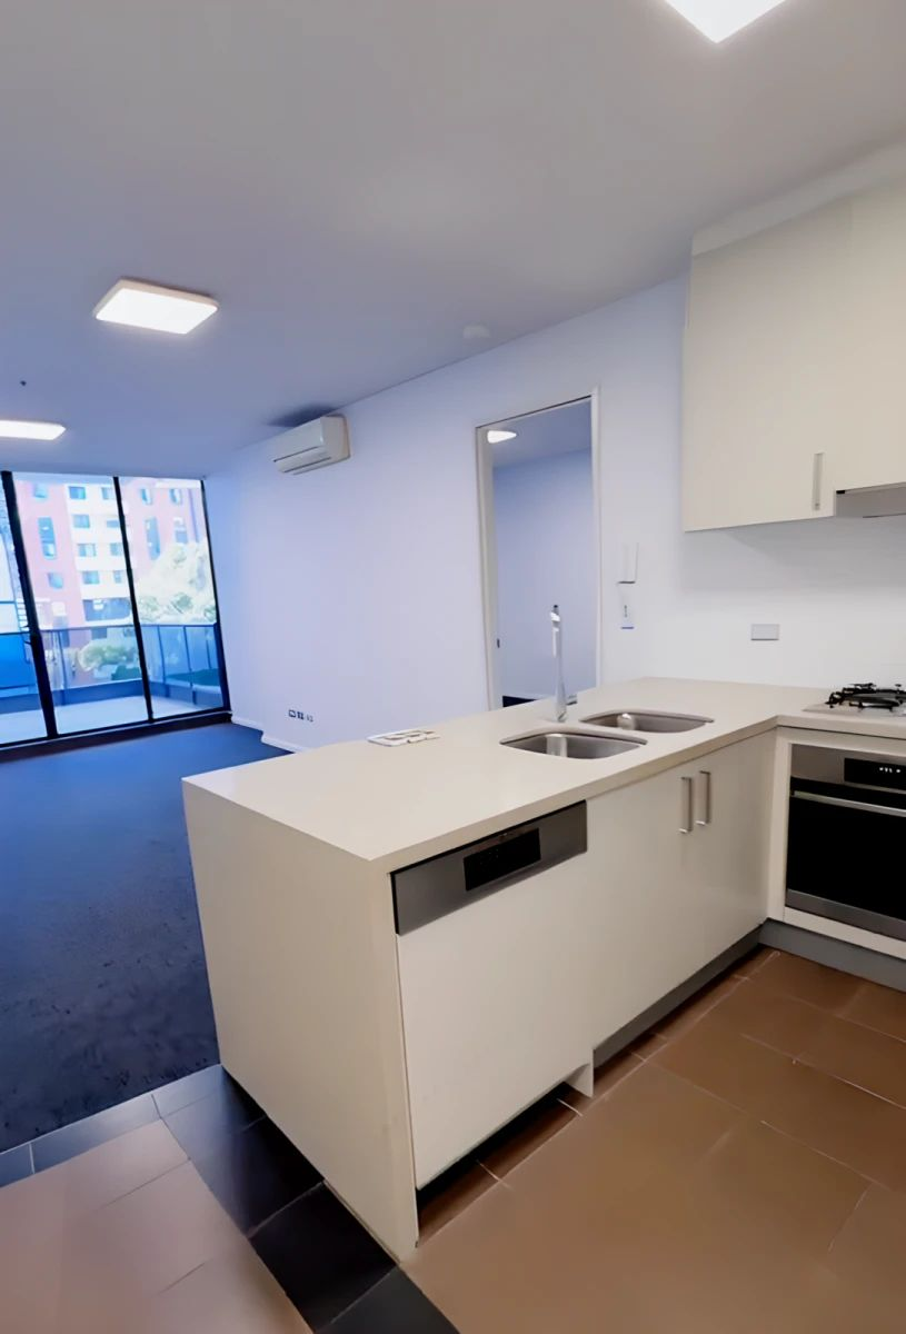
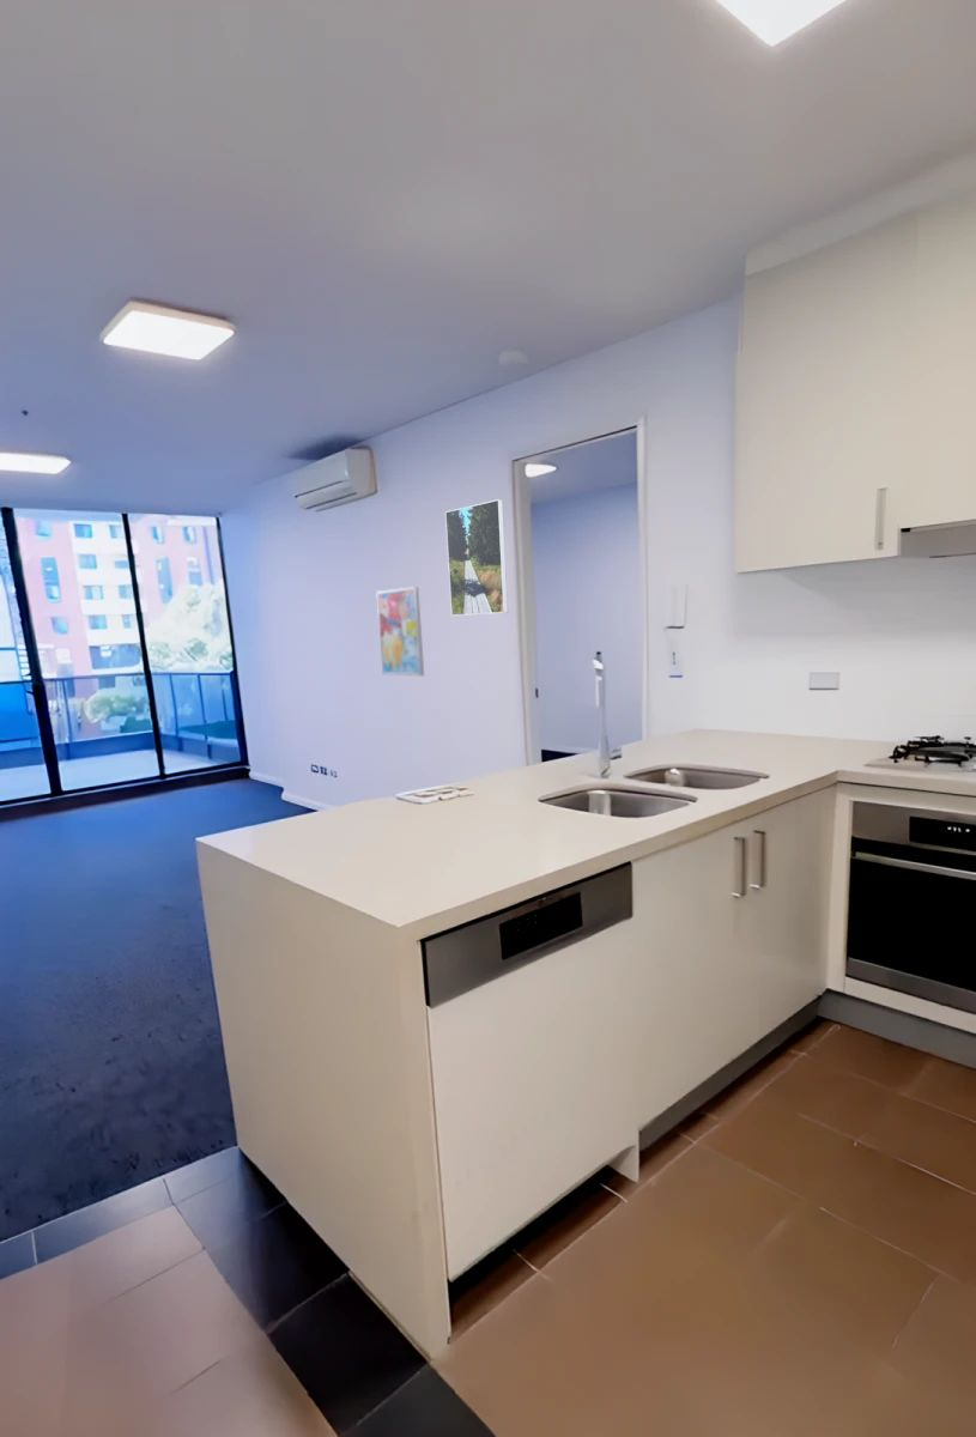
+ wall art [375,586,425,678]
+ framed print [444,498,509,617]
